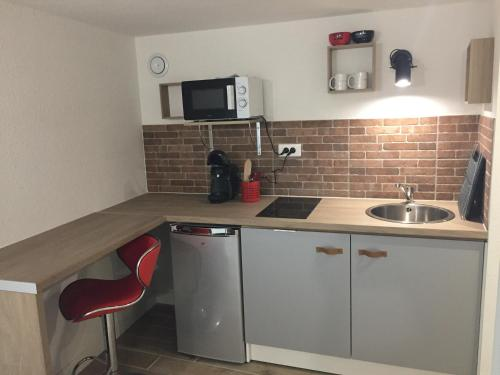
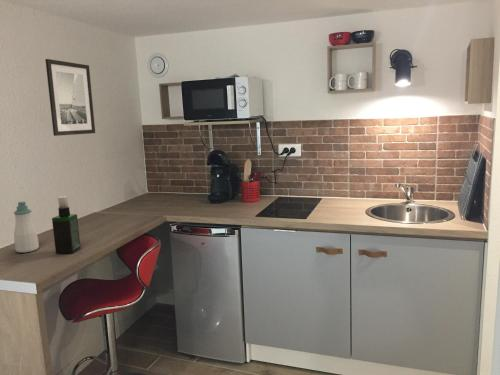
+ spray bottle [51,195,81,254]
+ wall art [45,58,96,137]
+ soap bottle [13,201,40,254]
